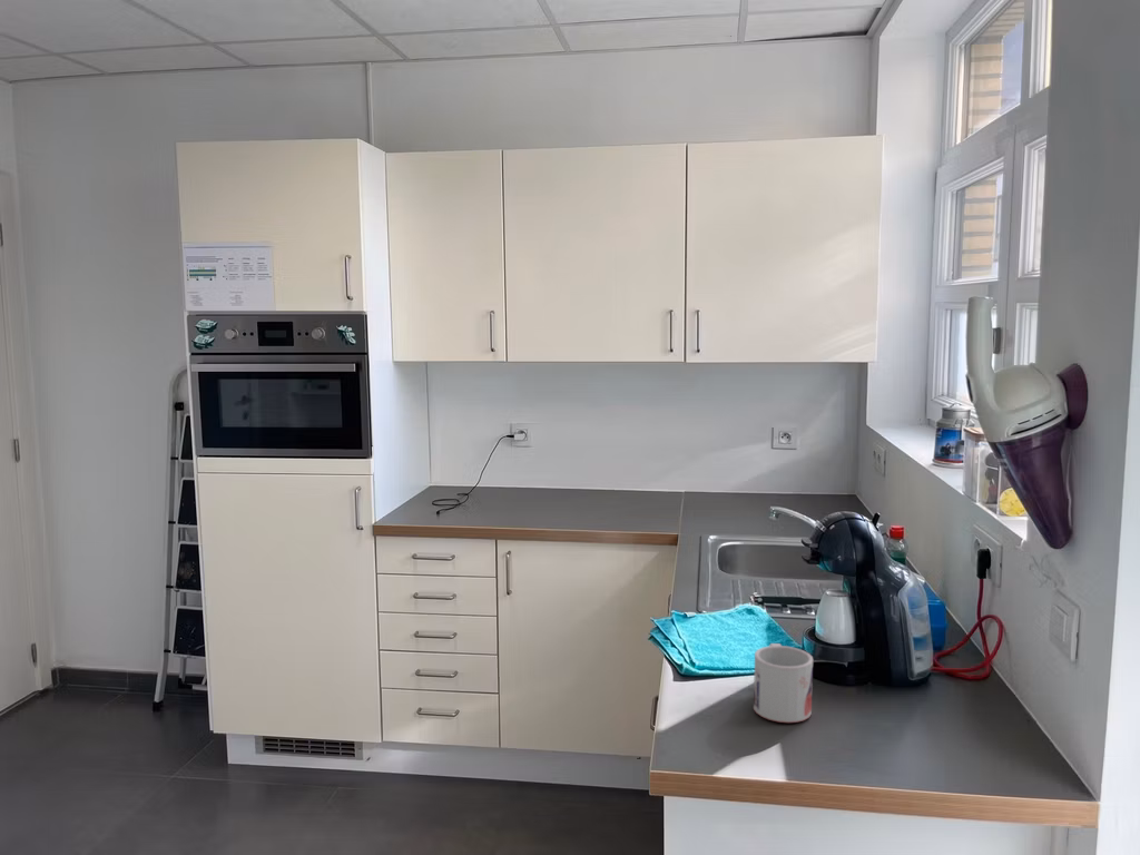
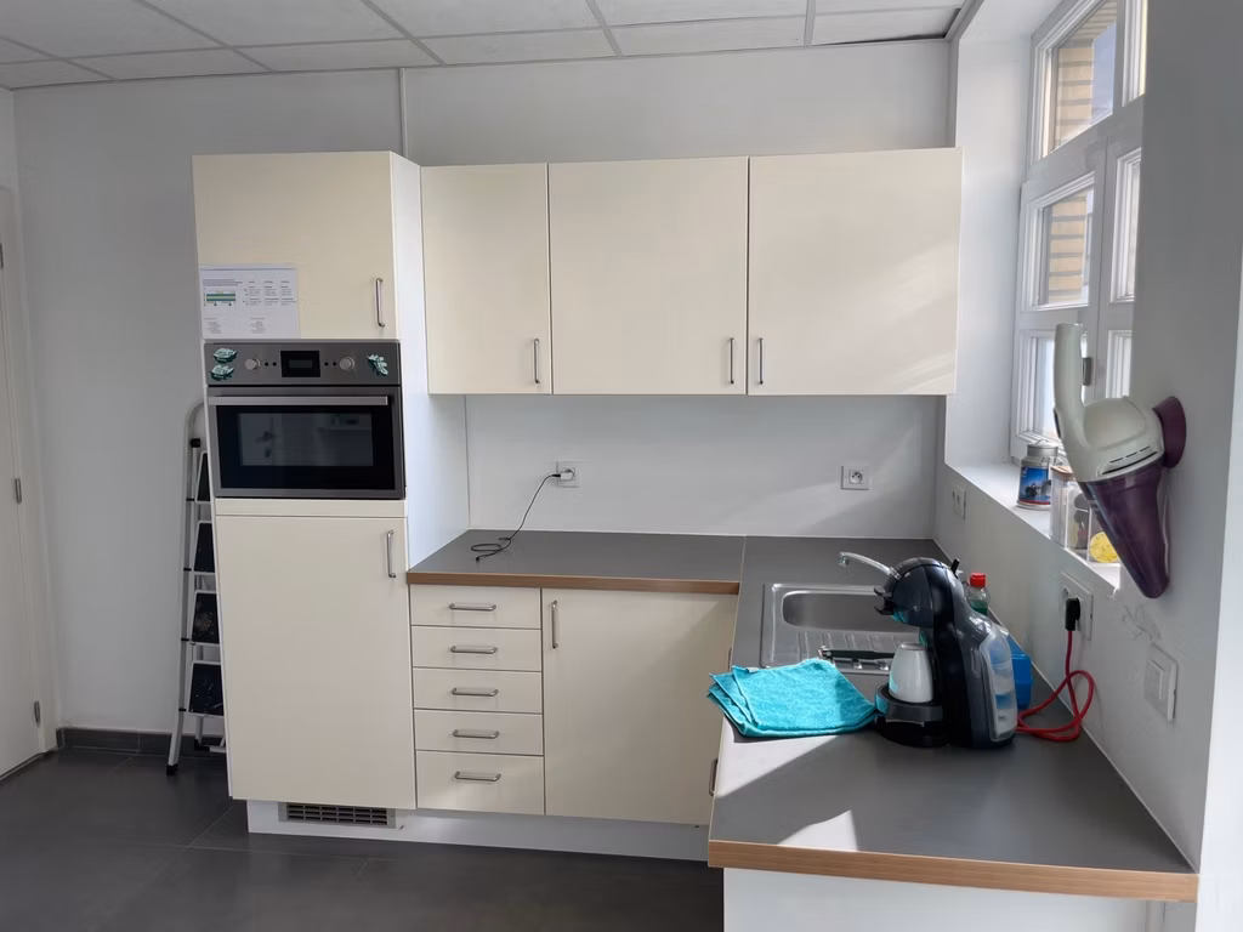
- mug [753,642,814,724]
